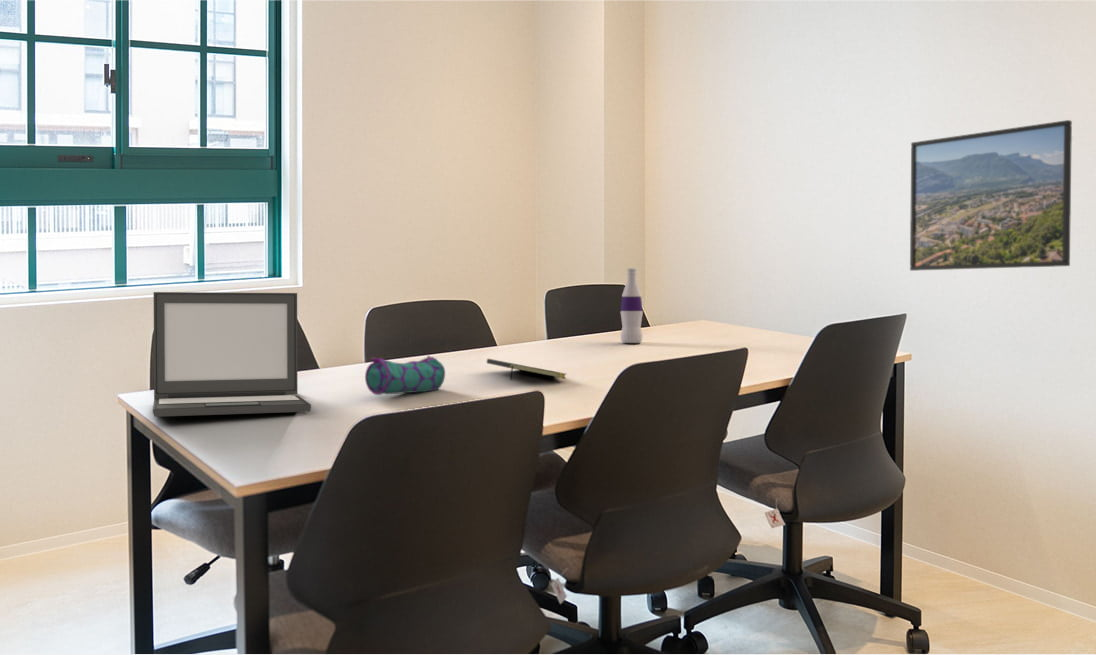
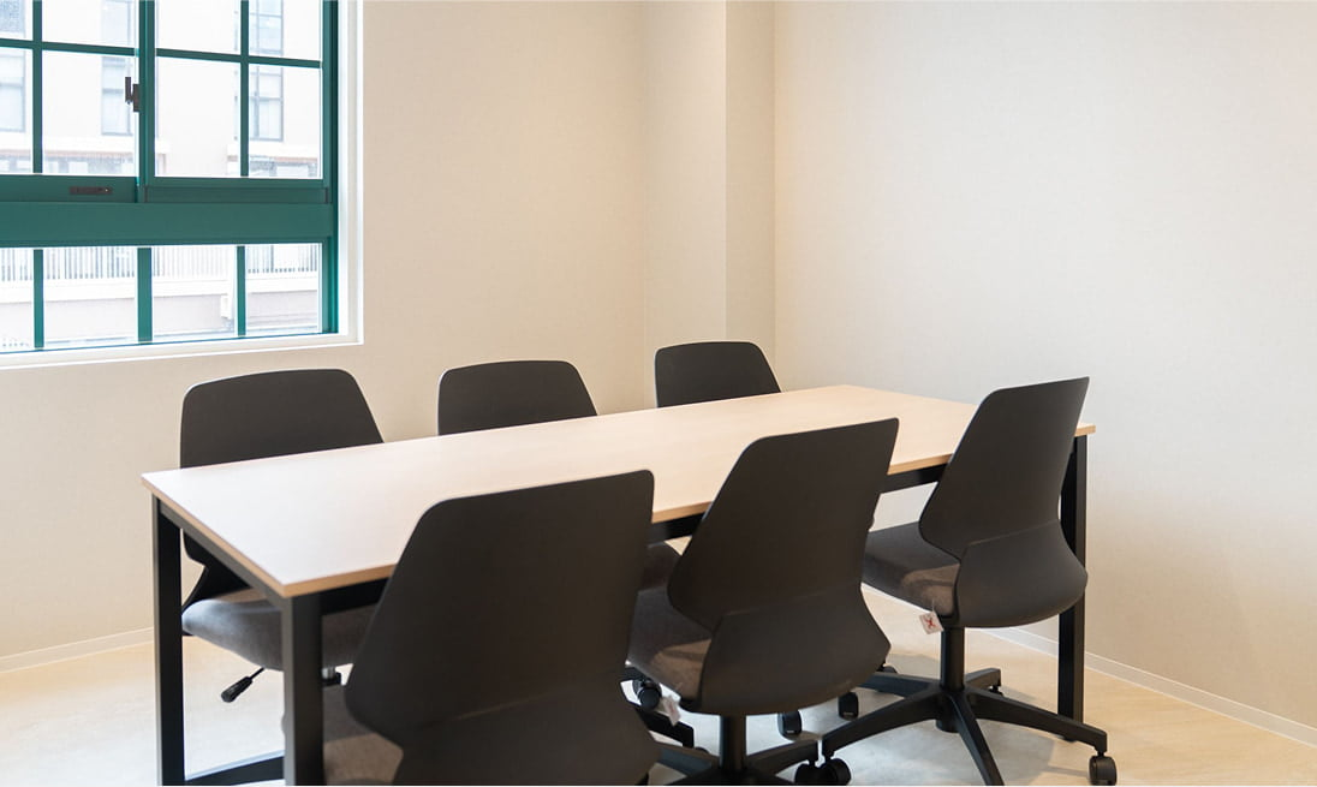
- pencil case [364,355,446,396]
- bottle [620,267,644,344]
- laptop [152,291,312,418]
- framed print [909,119,1073,272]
- notepad [486,358,568,381]
